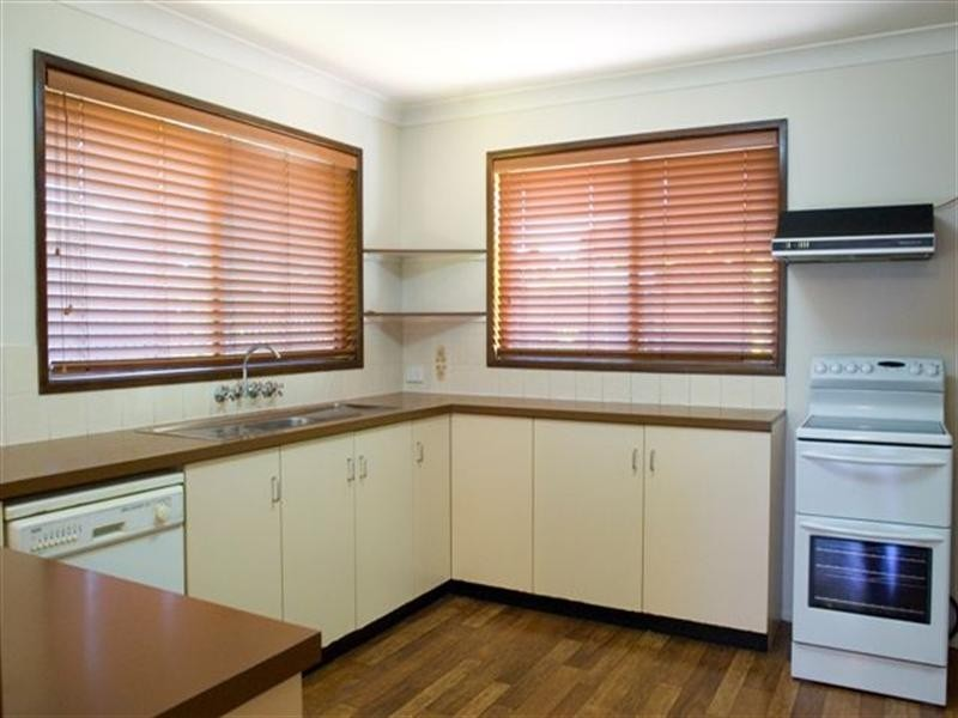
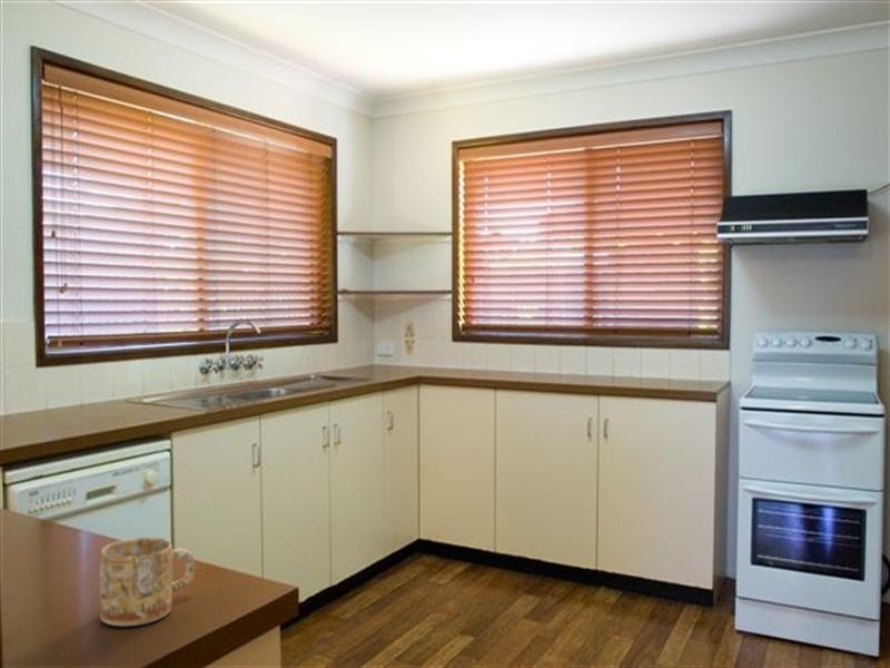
+ mug [99,537,196,627]
